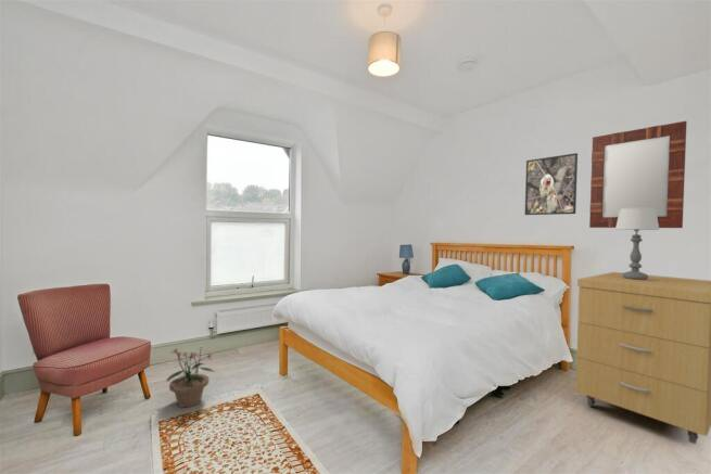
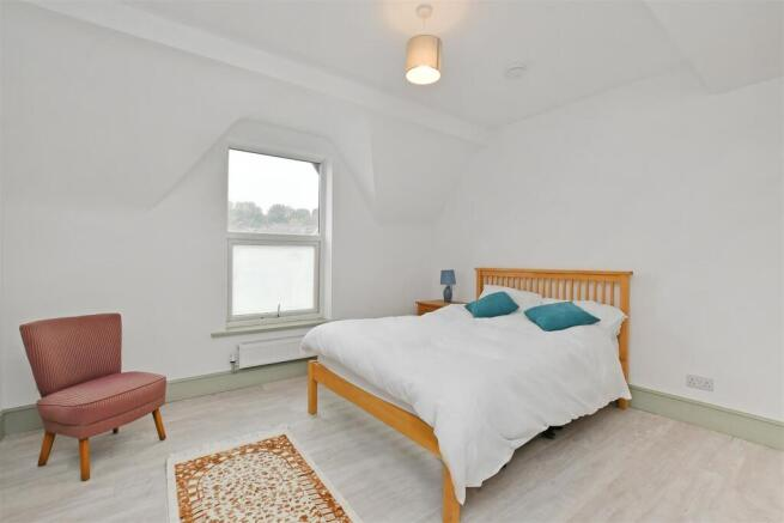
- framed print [524,152,579,216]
- storage cabinet [574,271,711,445]
- potted plant [165,346,216,409]
- home mirror [588,120,688,229]
- table lamp [614,208,661,280]
